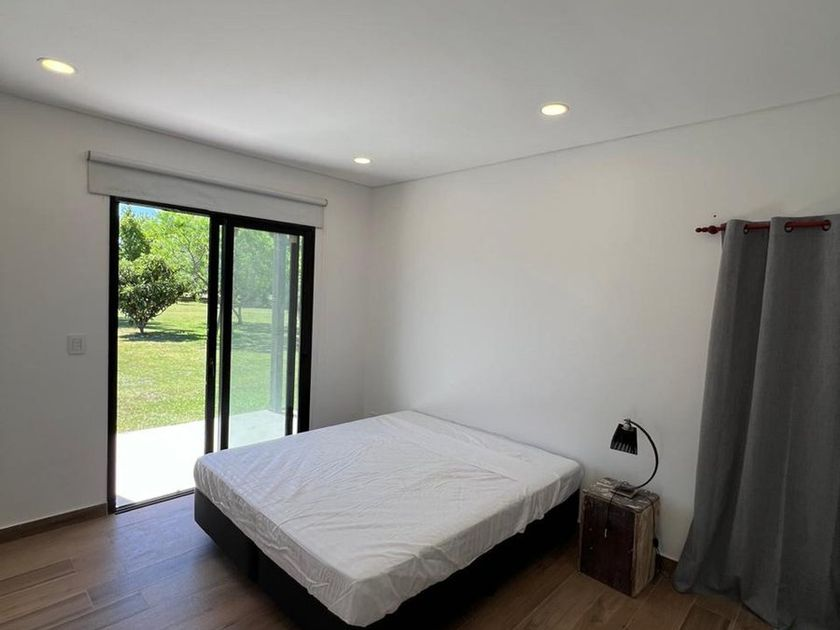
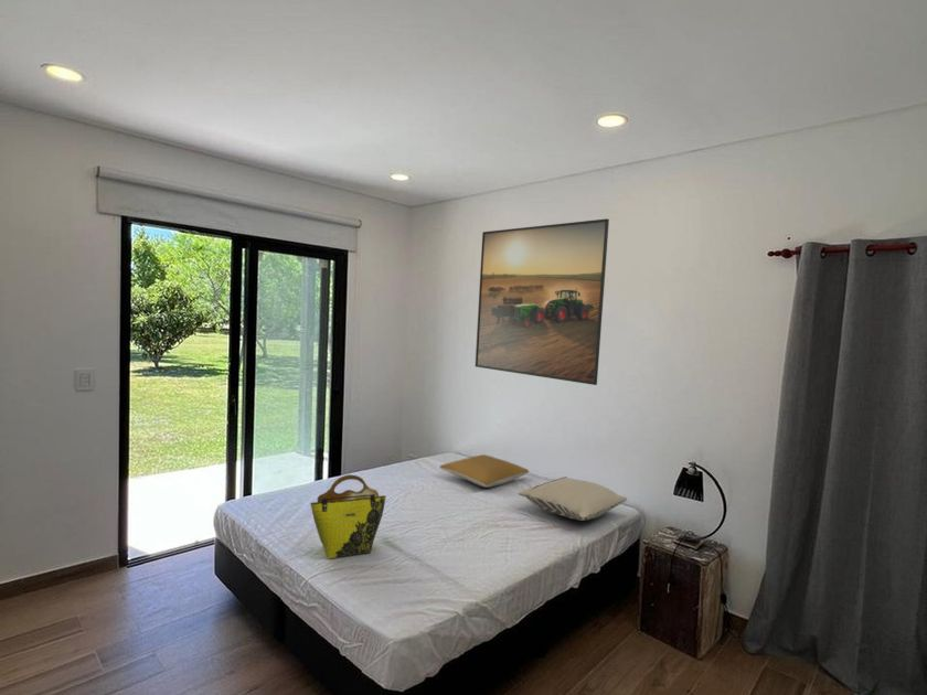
+ pillow [518,475,628,522]
+ tote bag [309,473,387,559]
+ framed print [475,217,610,386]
+ pillow [438,453,530,489]
